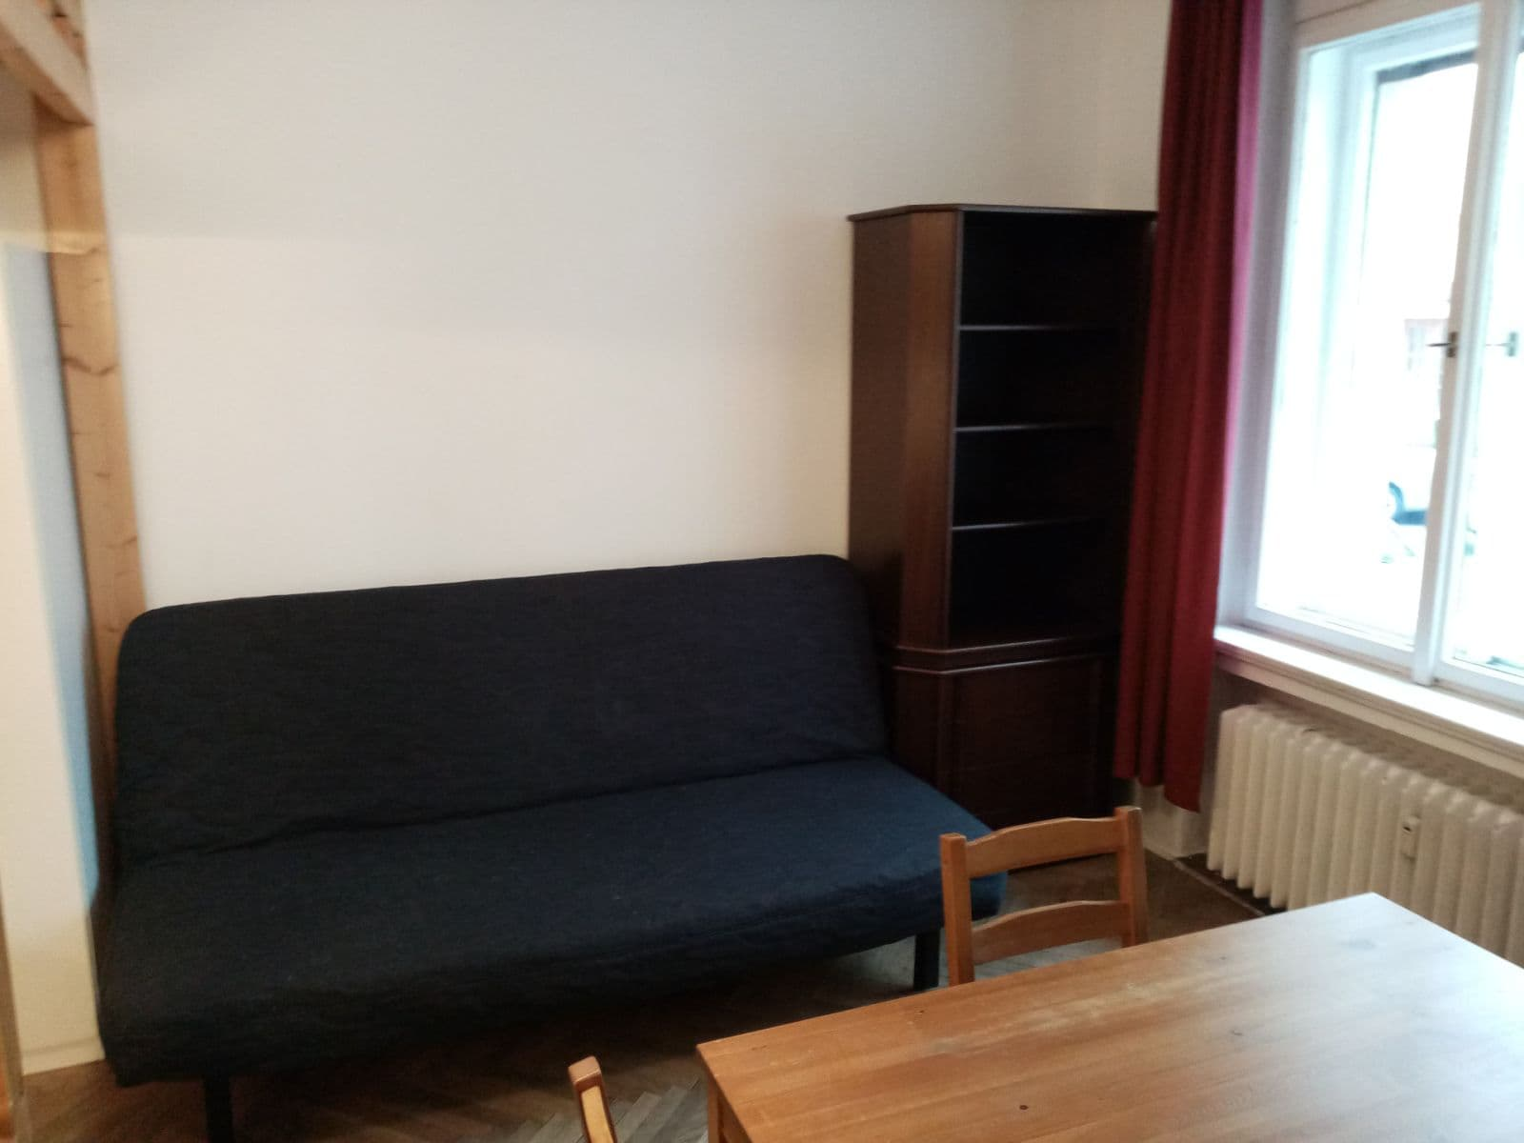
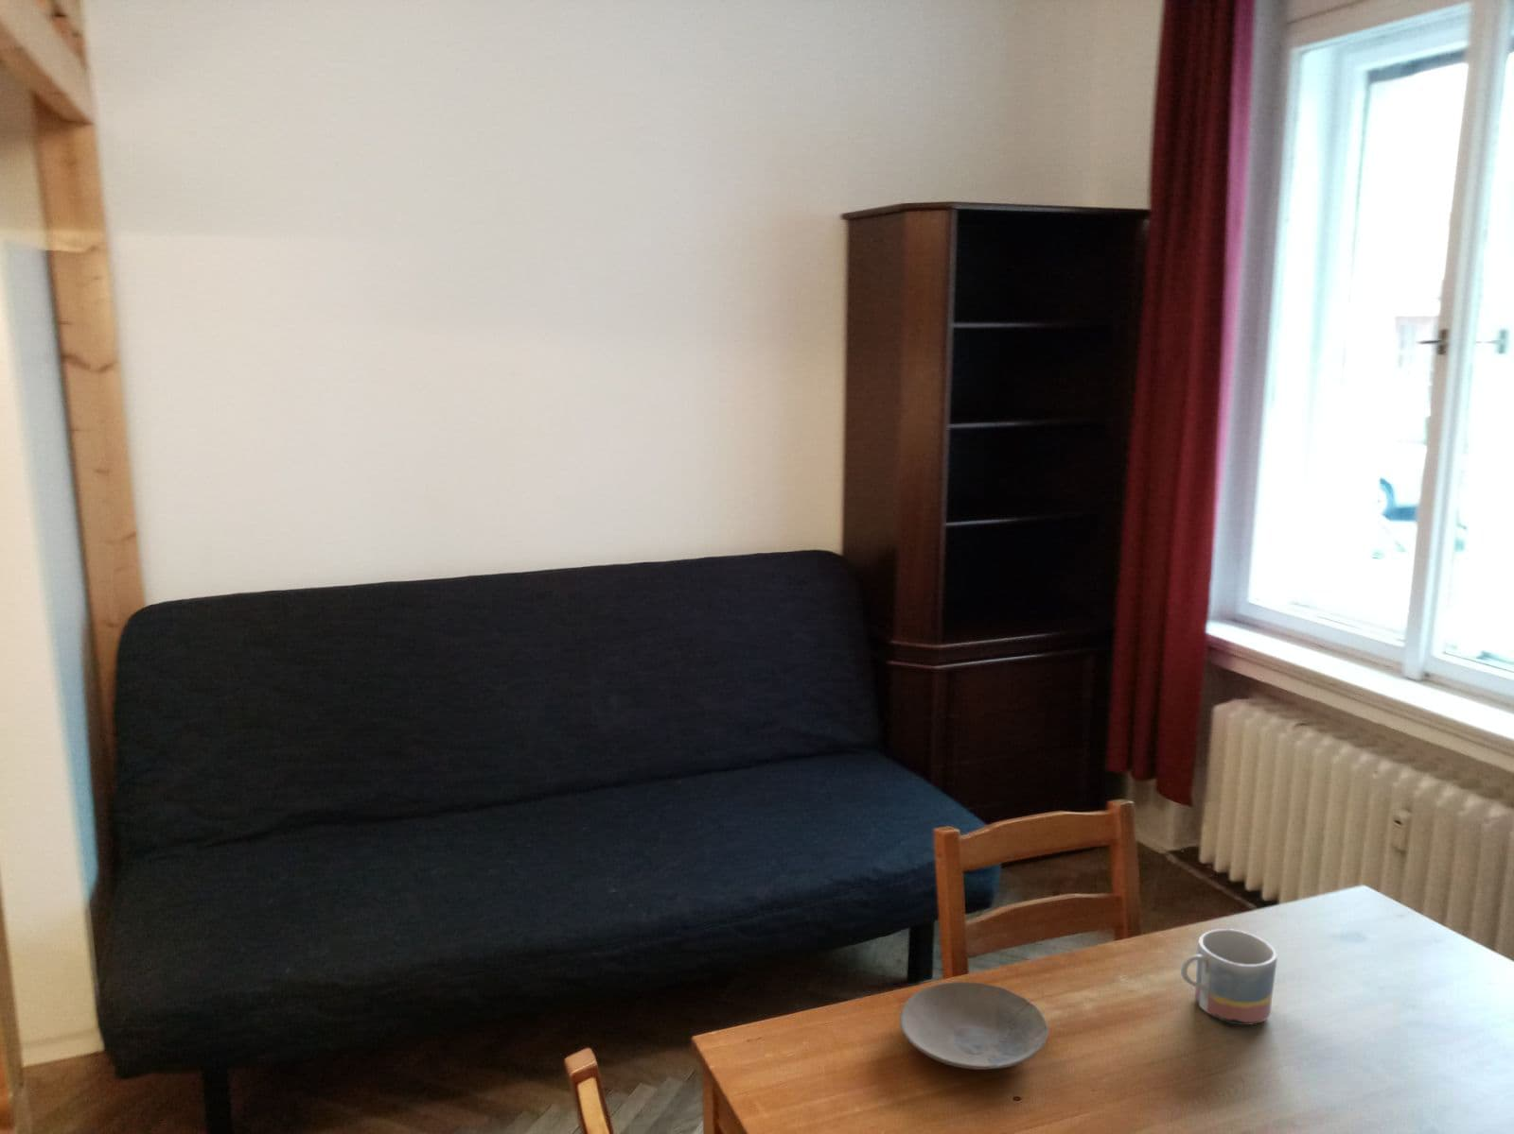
+ mug [1180,928,1278,1027]
+ plate [899,980,1049,1071]
